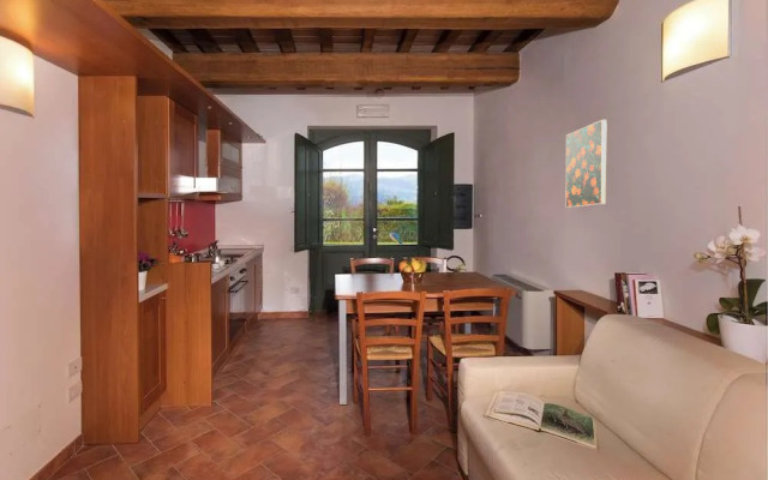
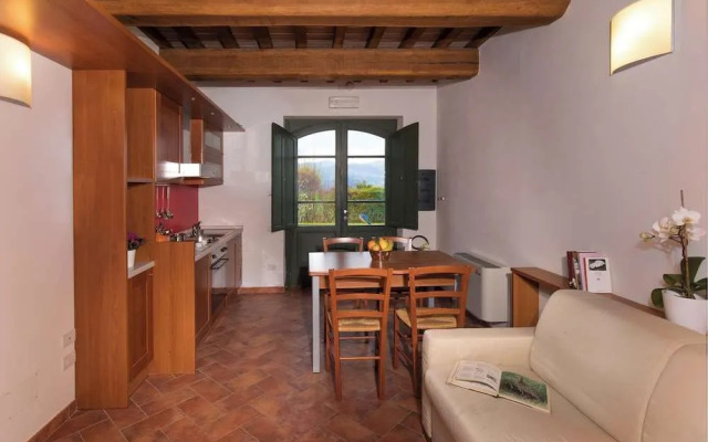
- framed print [565,119,608,209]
